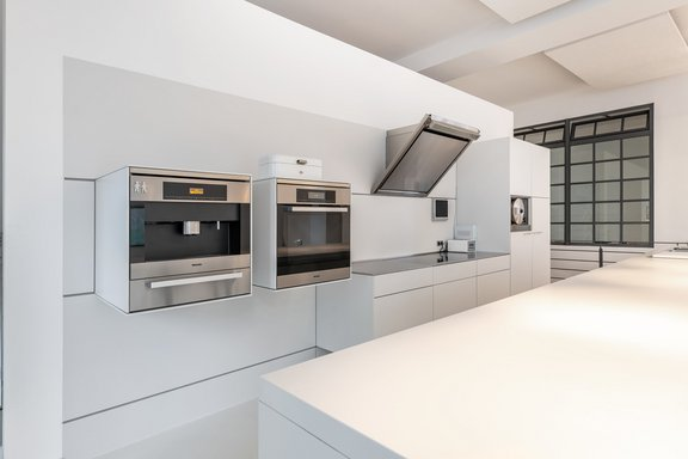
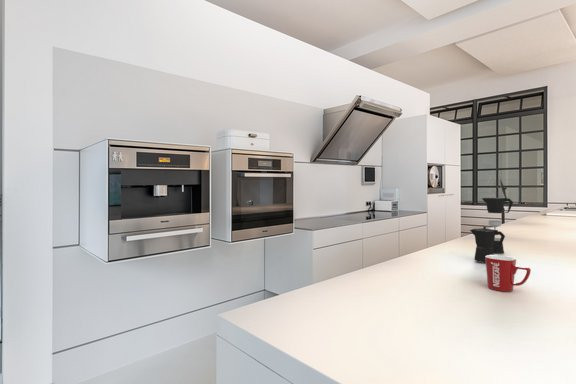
+ mug [485,254,532,292]
+ coffee maker [469,178,514,263]
